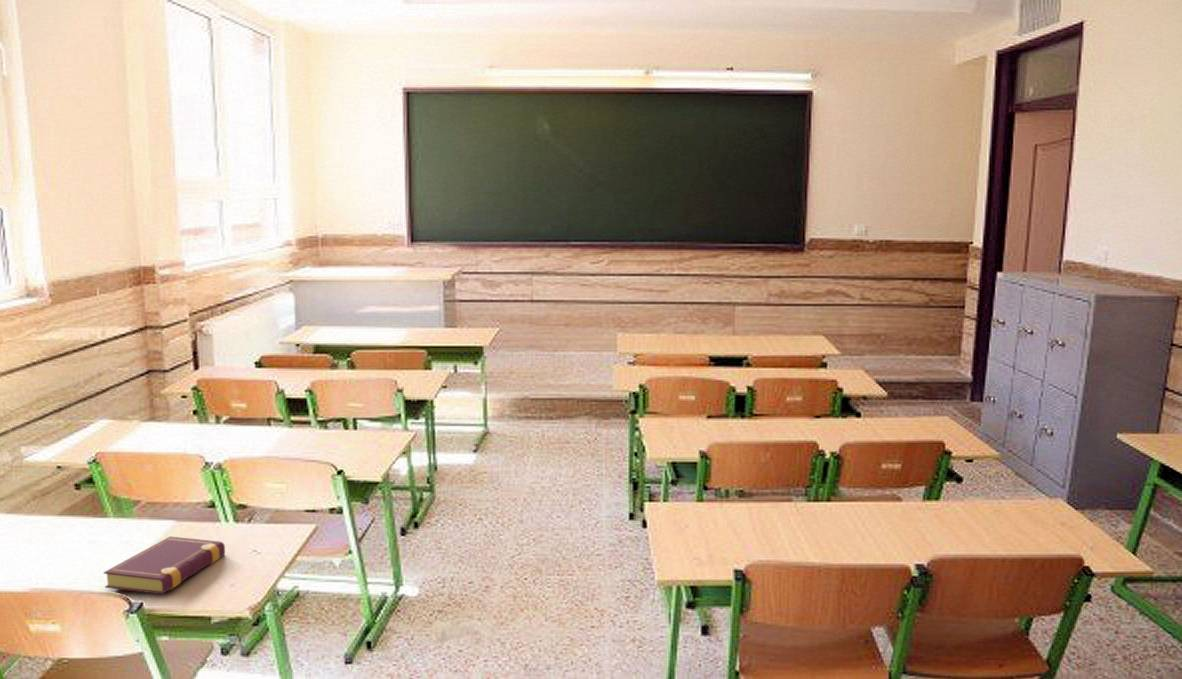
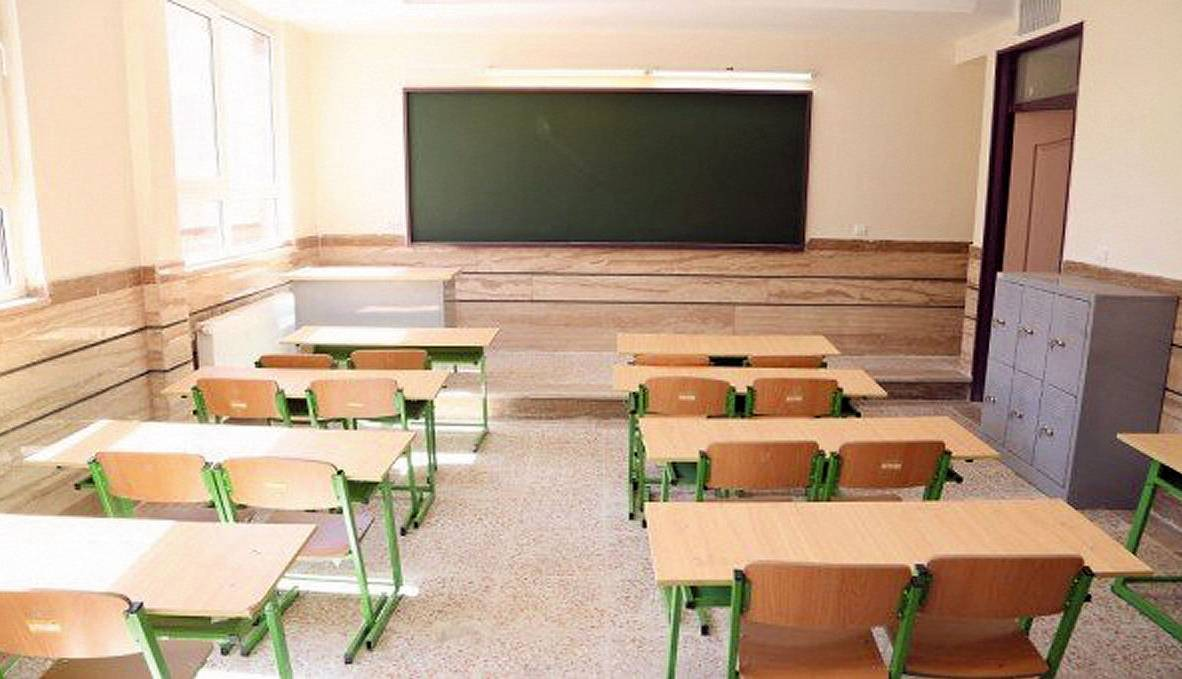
- book [103,535,226,595]
